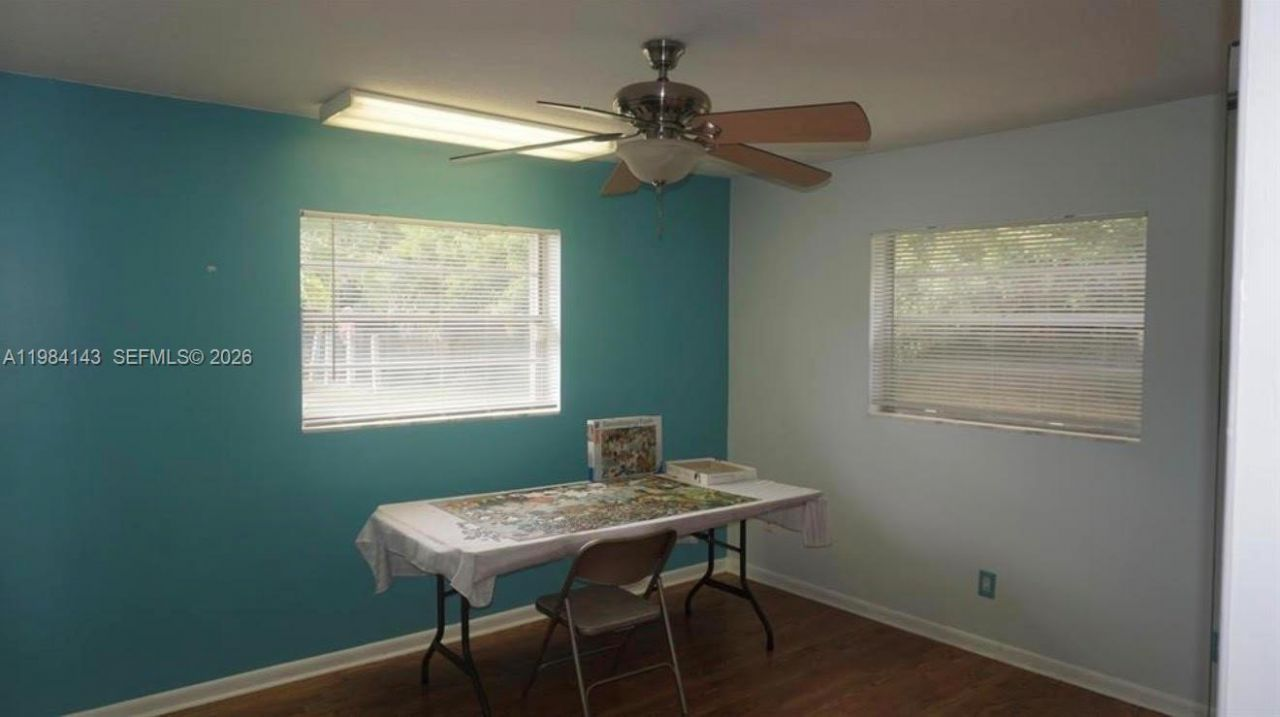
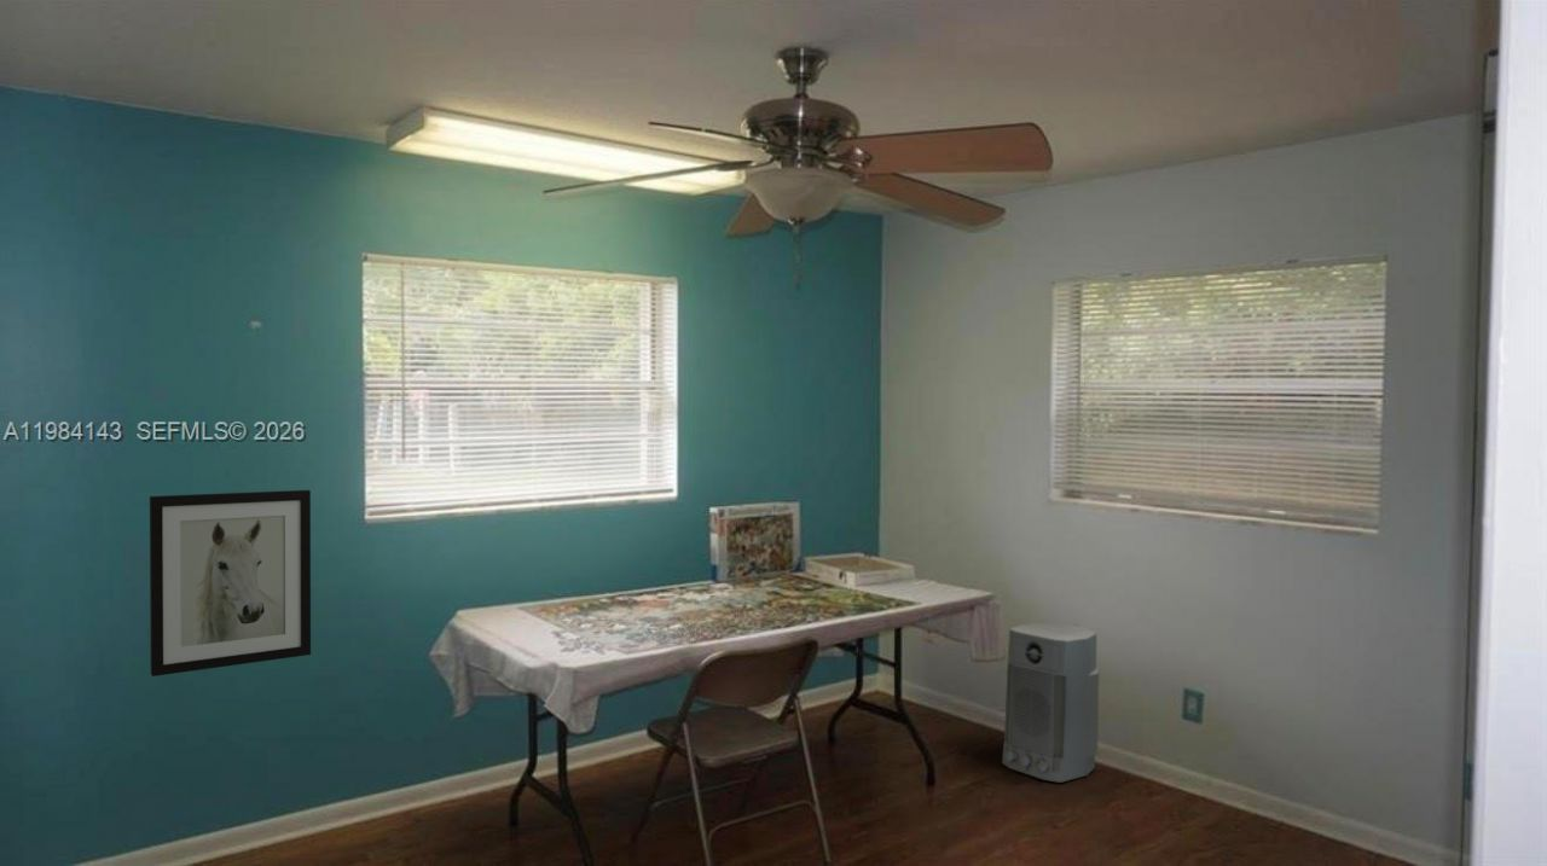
+ air purifier [1001,621,1100,784]
+ wall art [149,489,312,678]
